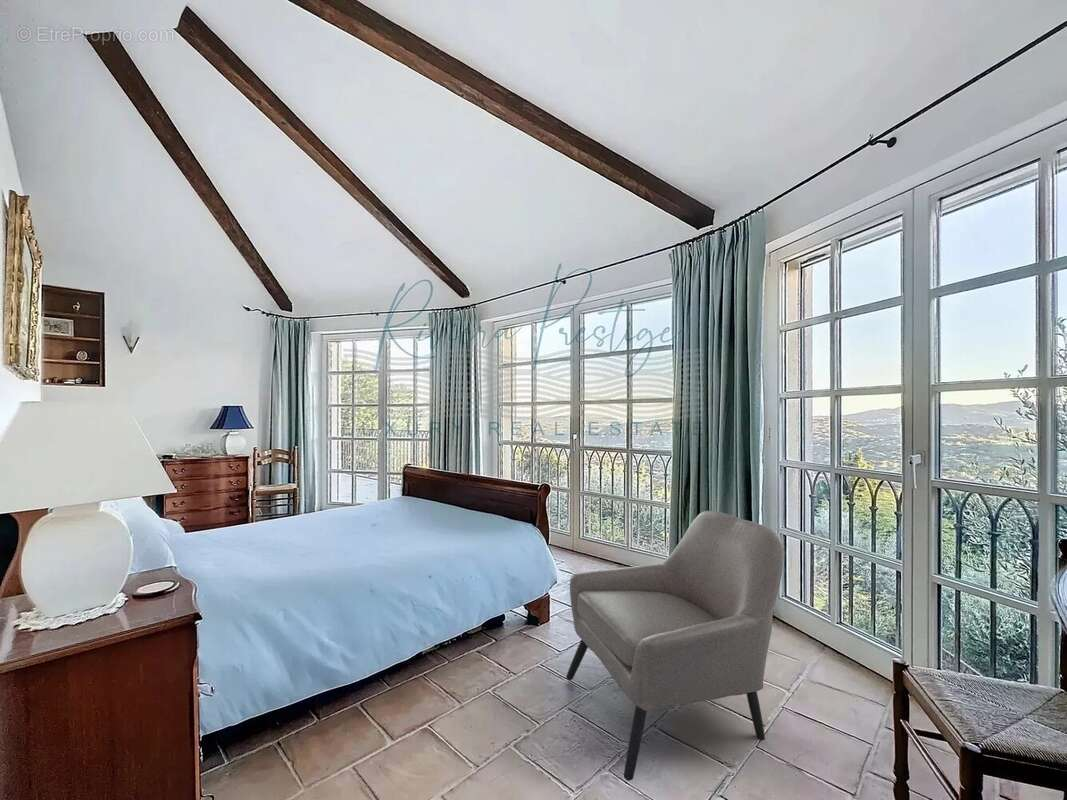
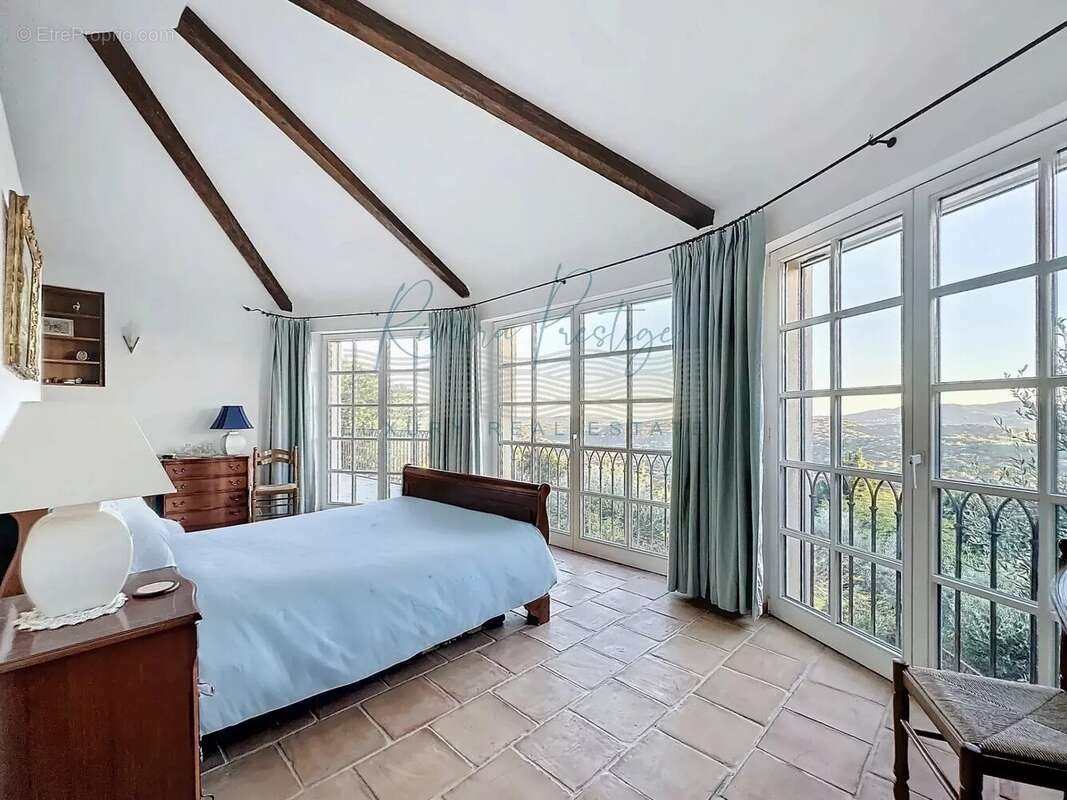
- armchair [565,510,784,782]
